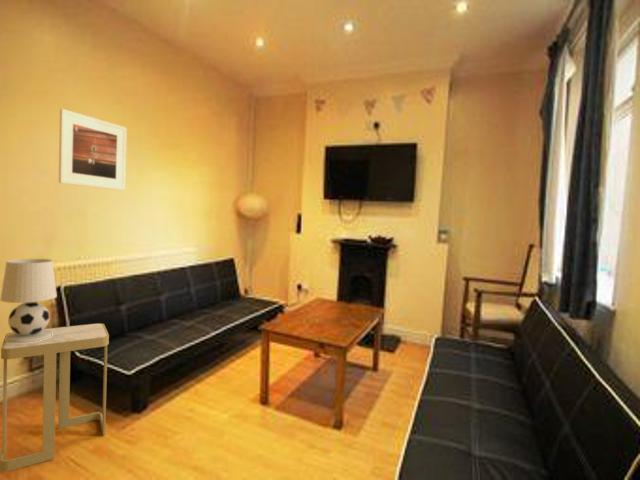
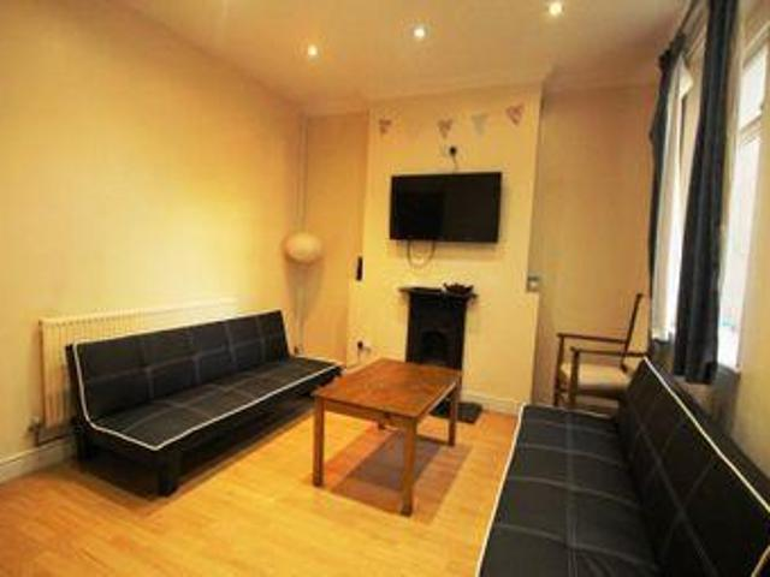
- table lamp [0,258,58,343]
- side table [0,322,110,472]
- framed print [58,108,128,191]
